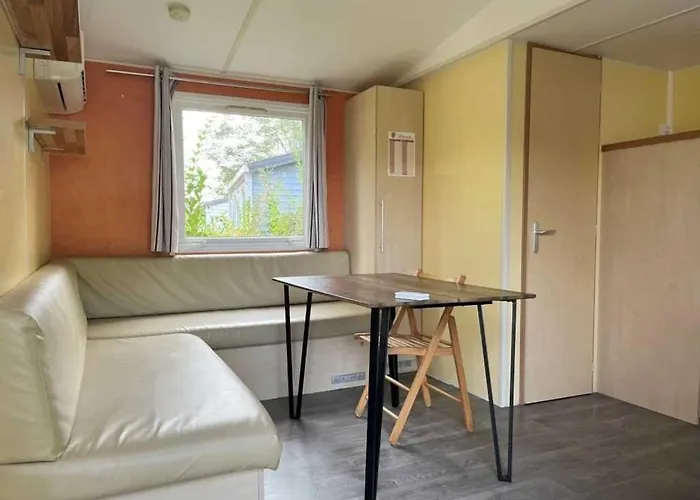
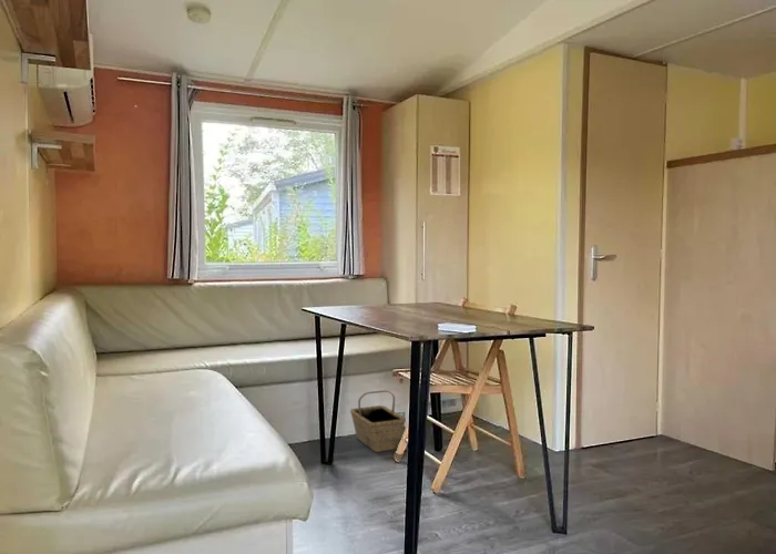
+ basket [349,389,407,453]
